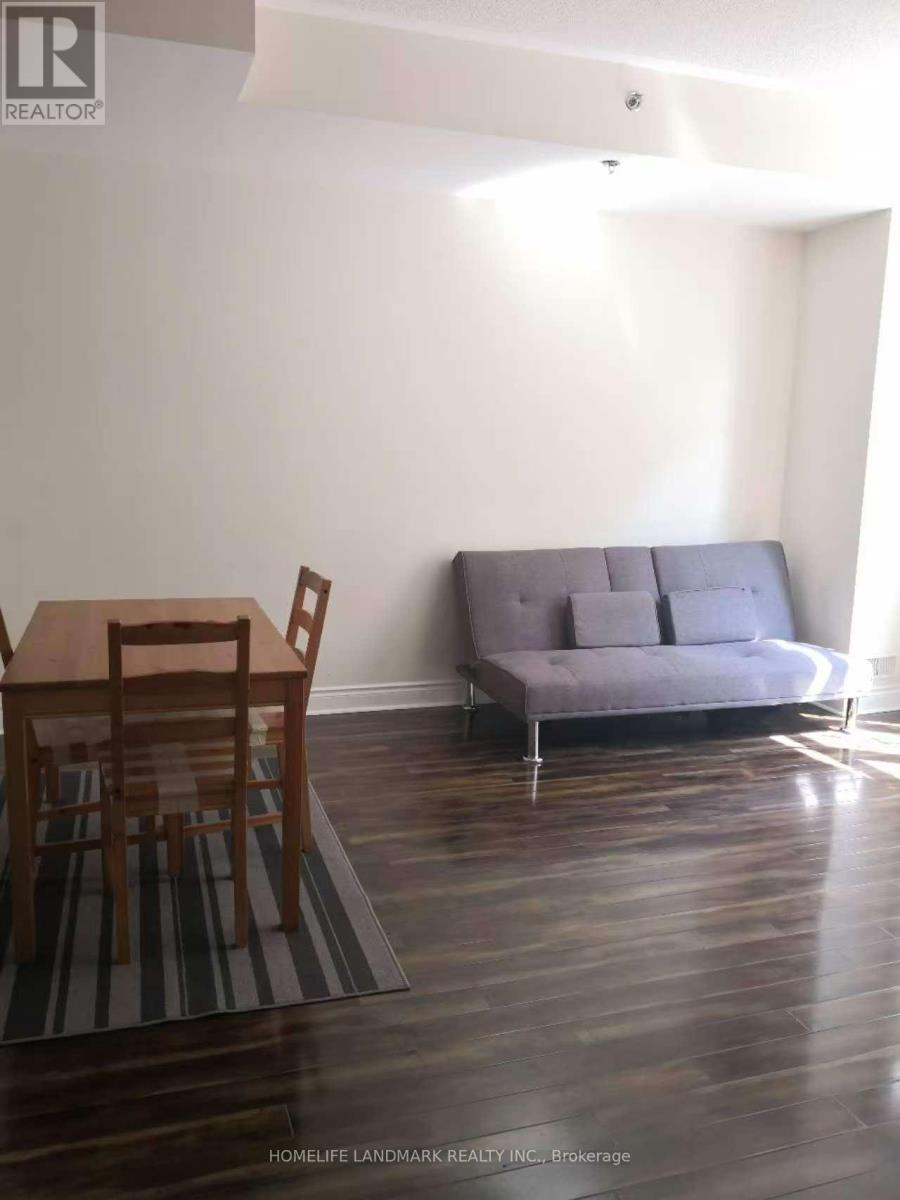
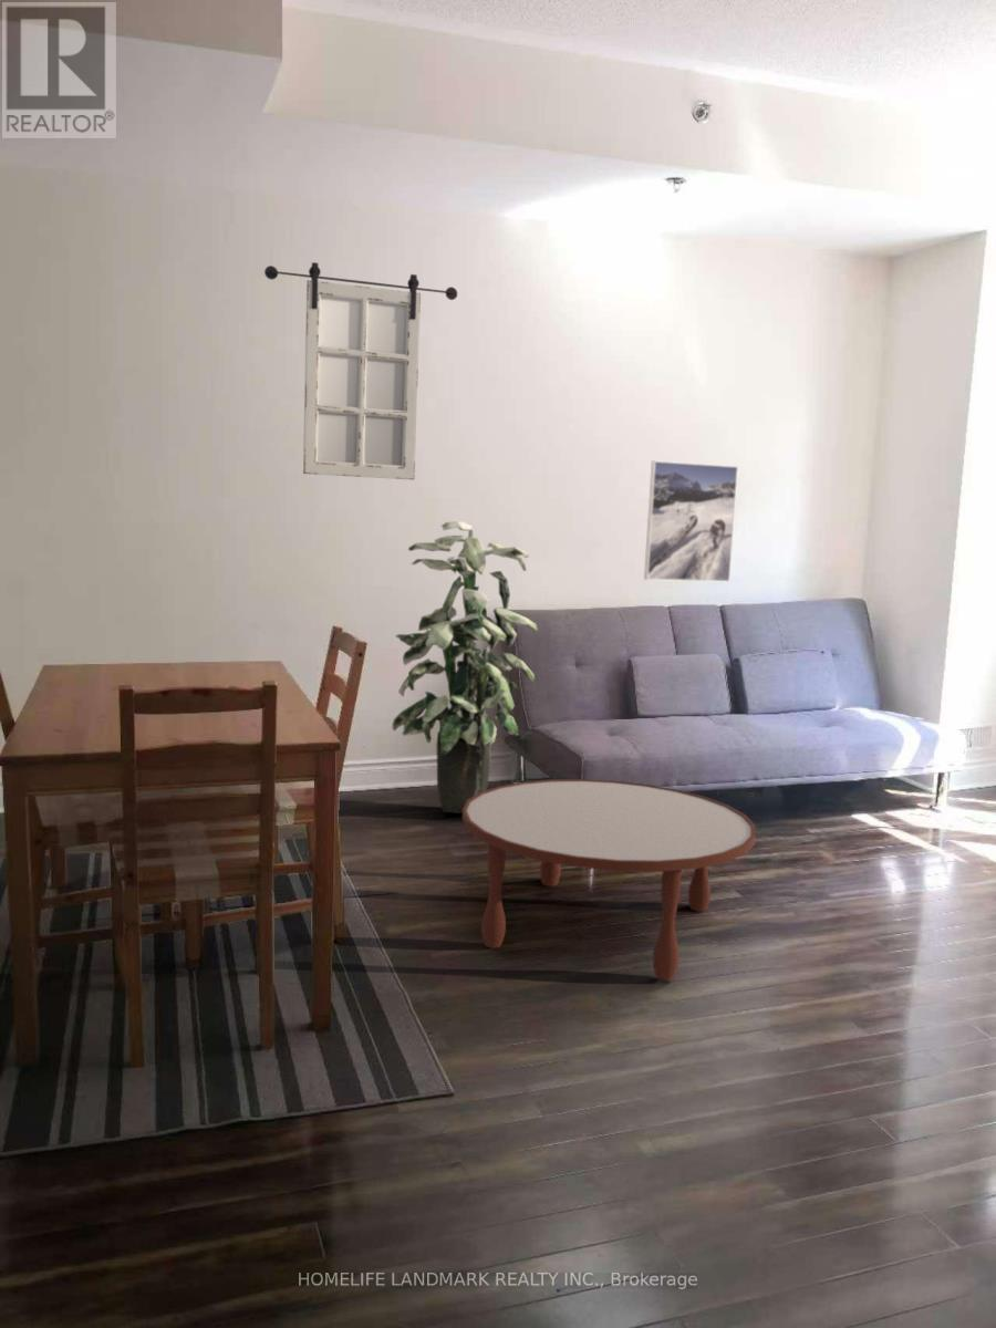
+ indoor plant [392,520,539,815]
+ coffee table [461,778,757,982]
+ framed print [643,460,739,583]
+ home mirror [263,261,458,480]
